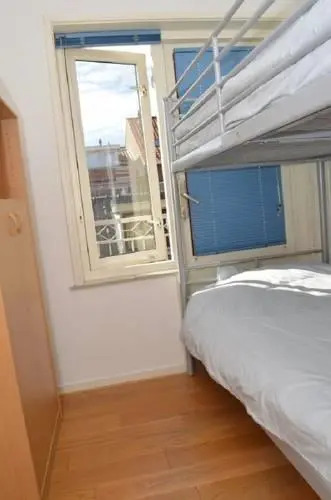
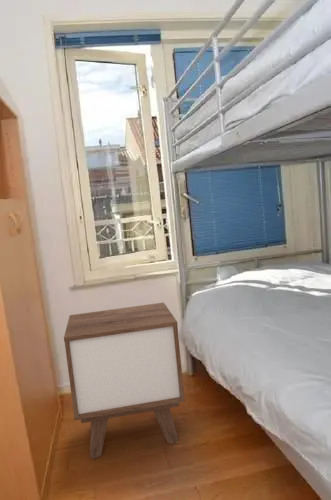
+ nightstand [63,302,186,460]
